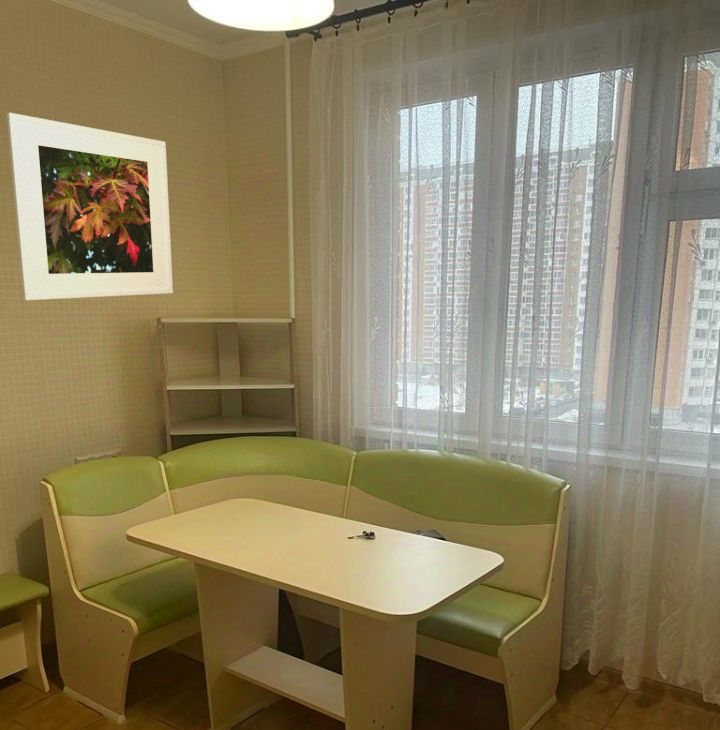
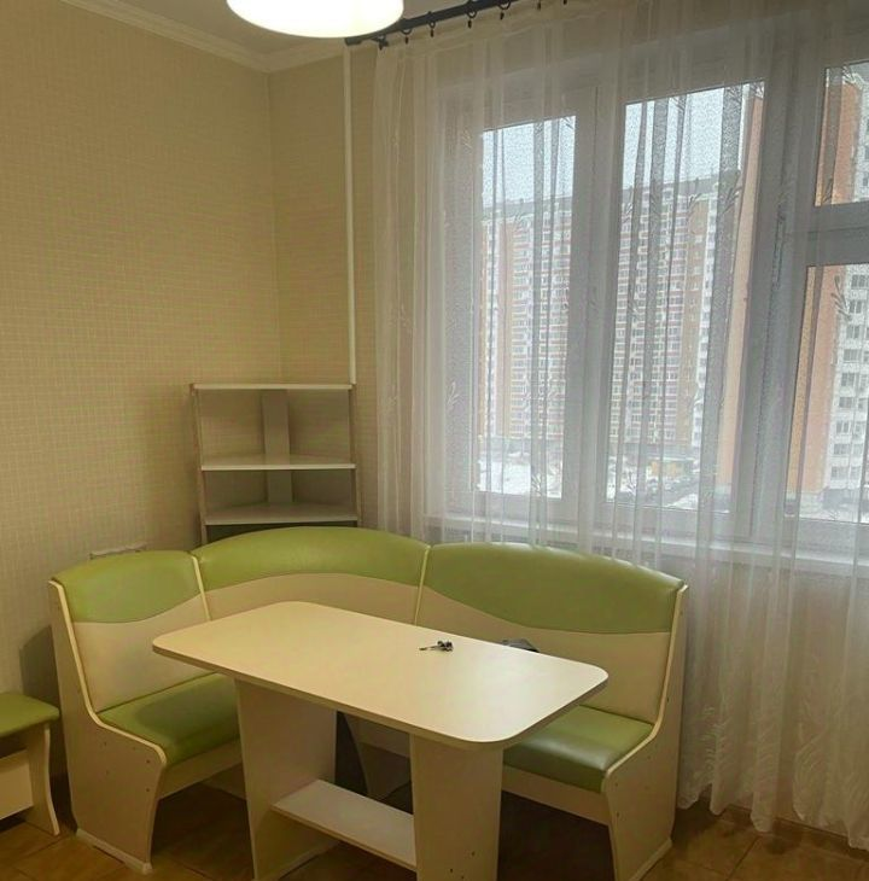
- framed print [6,112,174,301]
